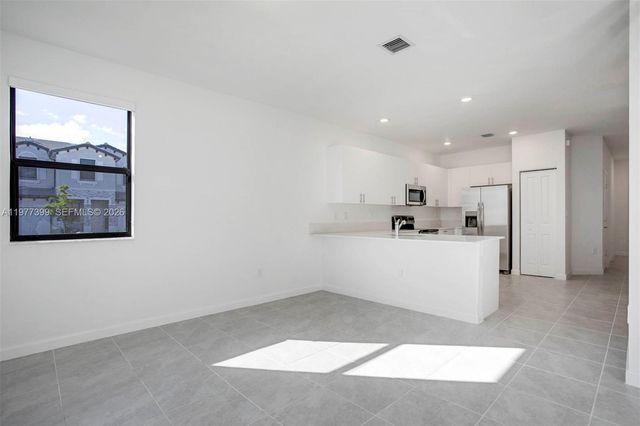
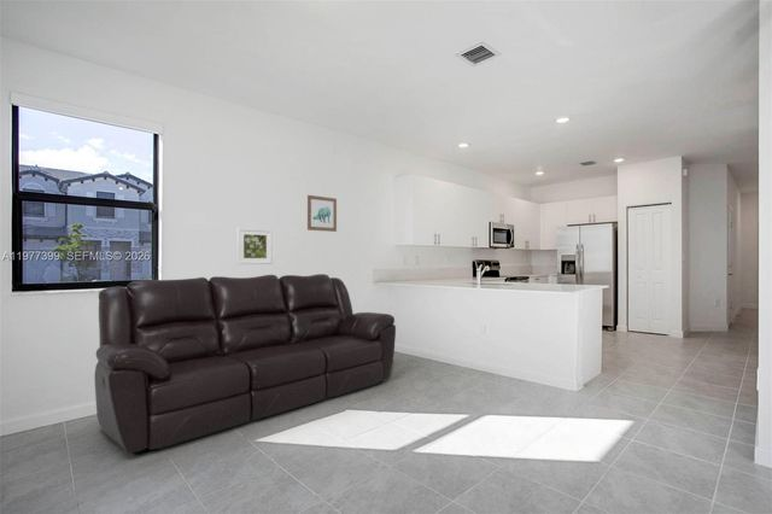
+ wall art [306,194,338,233]
+ sofa [93,273,397,454]
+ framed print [236,227,274,265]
